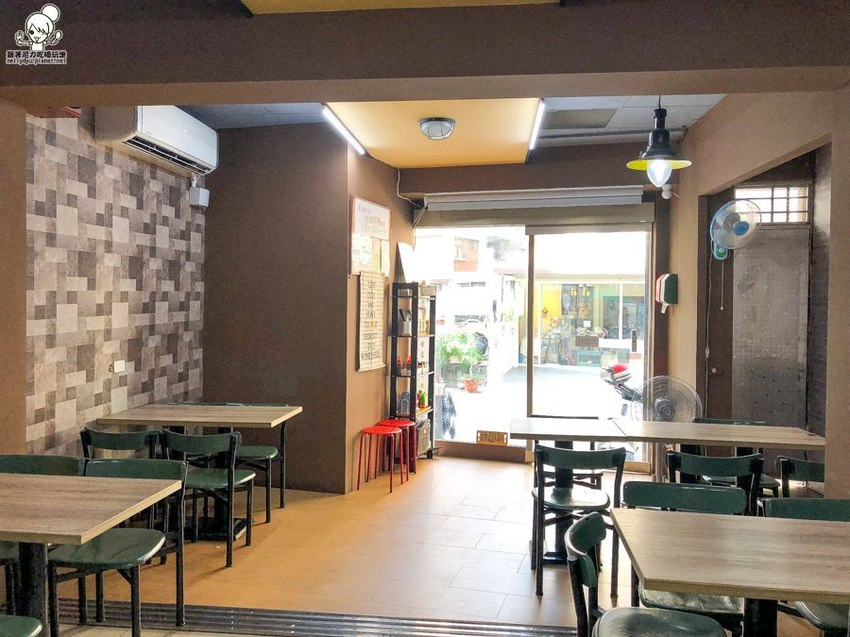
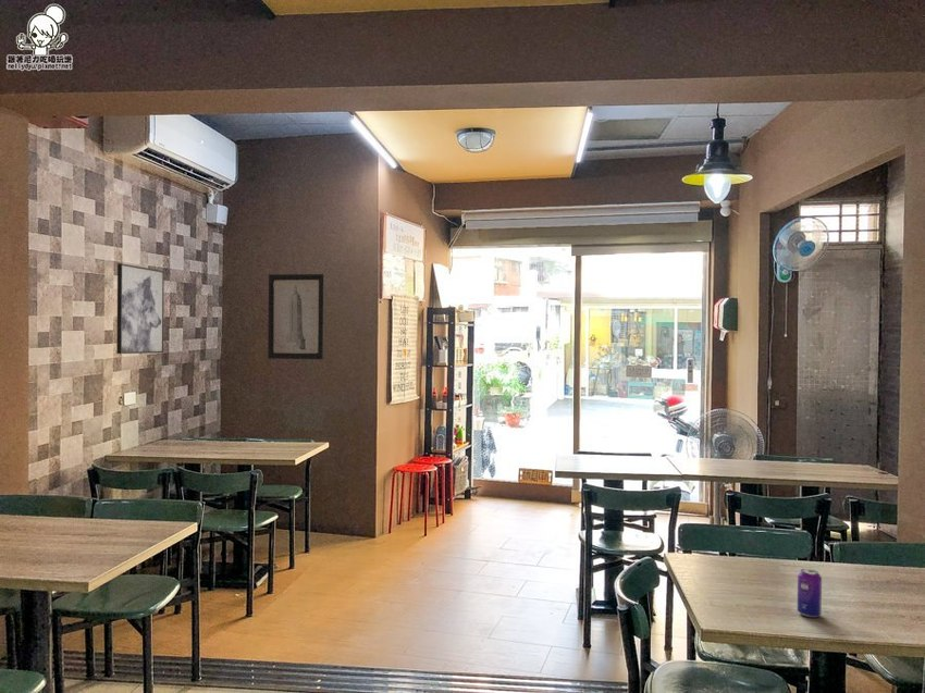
+ wall art [115,262,165,355]
+ beverage can [797,568,823,618]
+ wall art [267,273,325,360]
